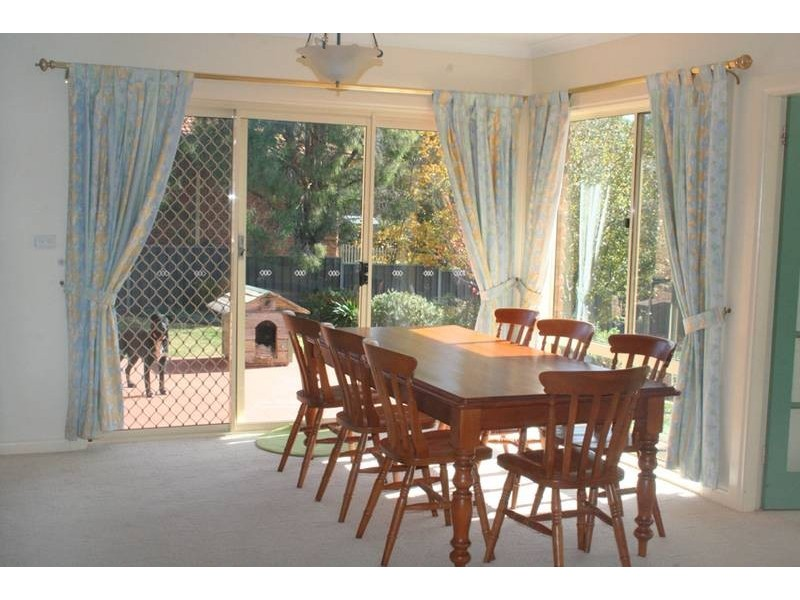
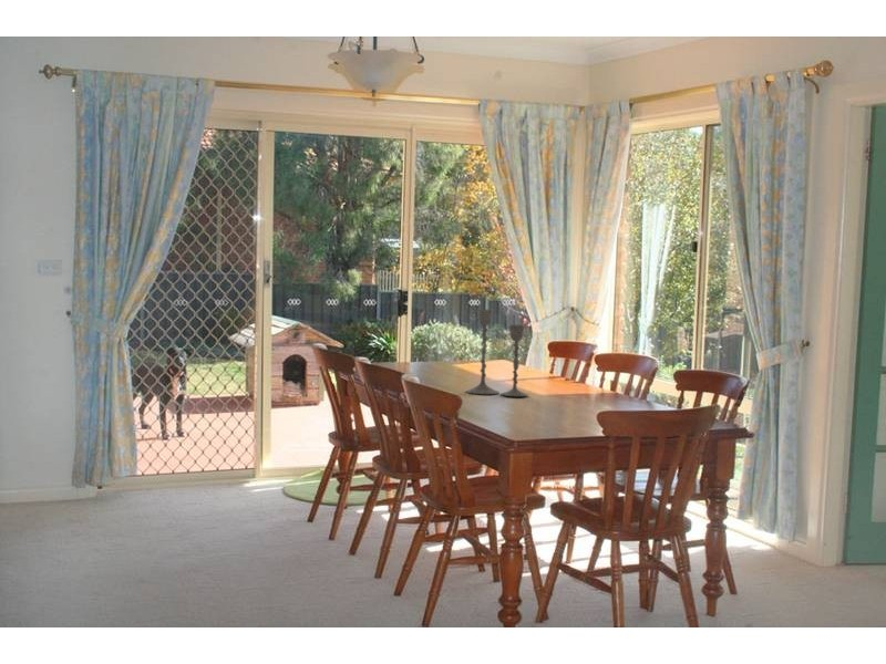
+ candlestick [465,308,529,397]
